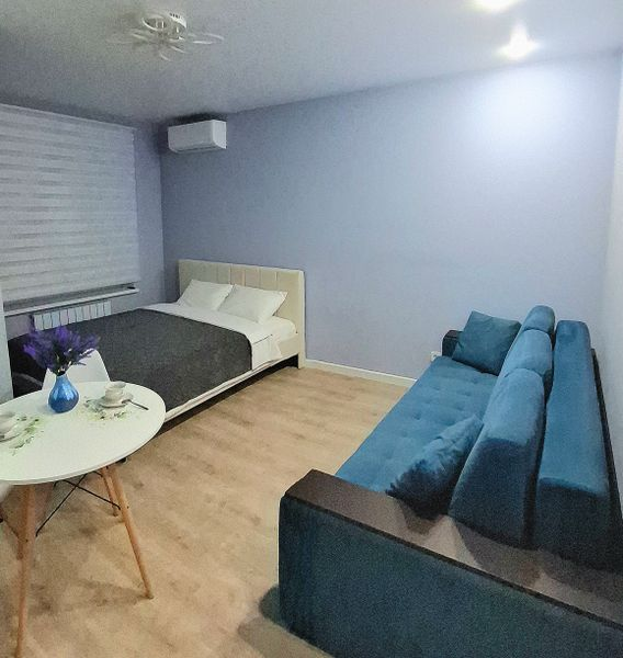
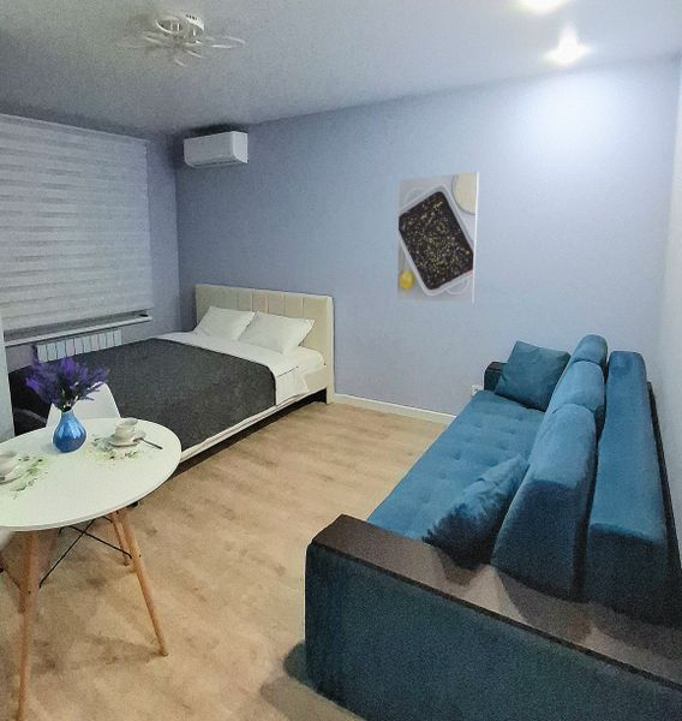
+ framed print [396,171,480,304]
